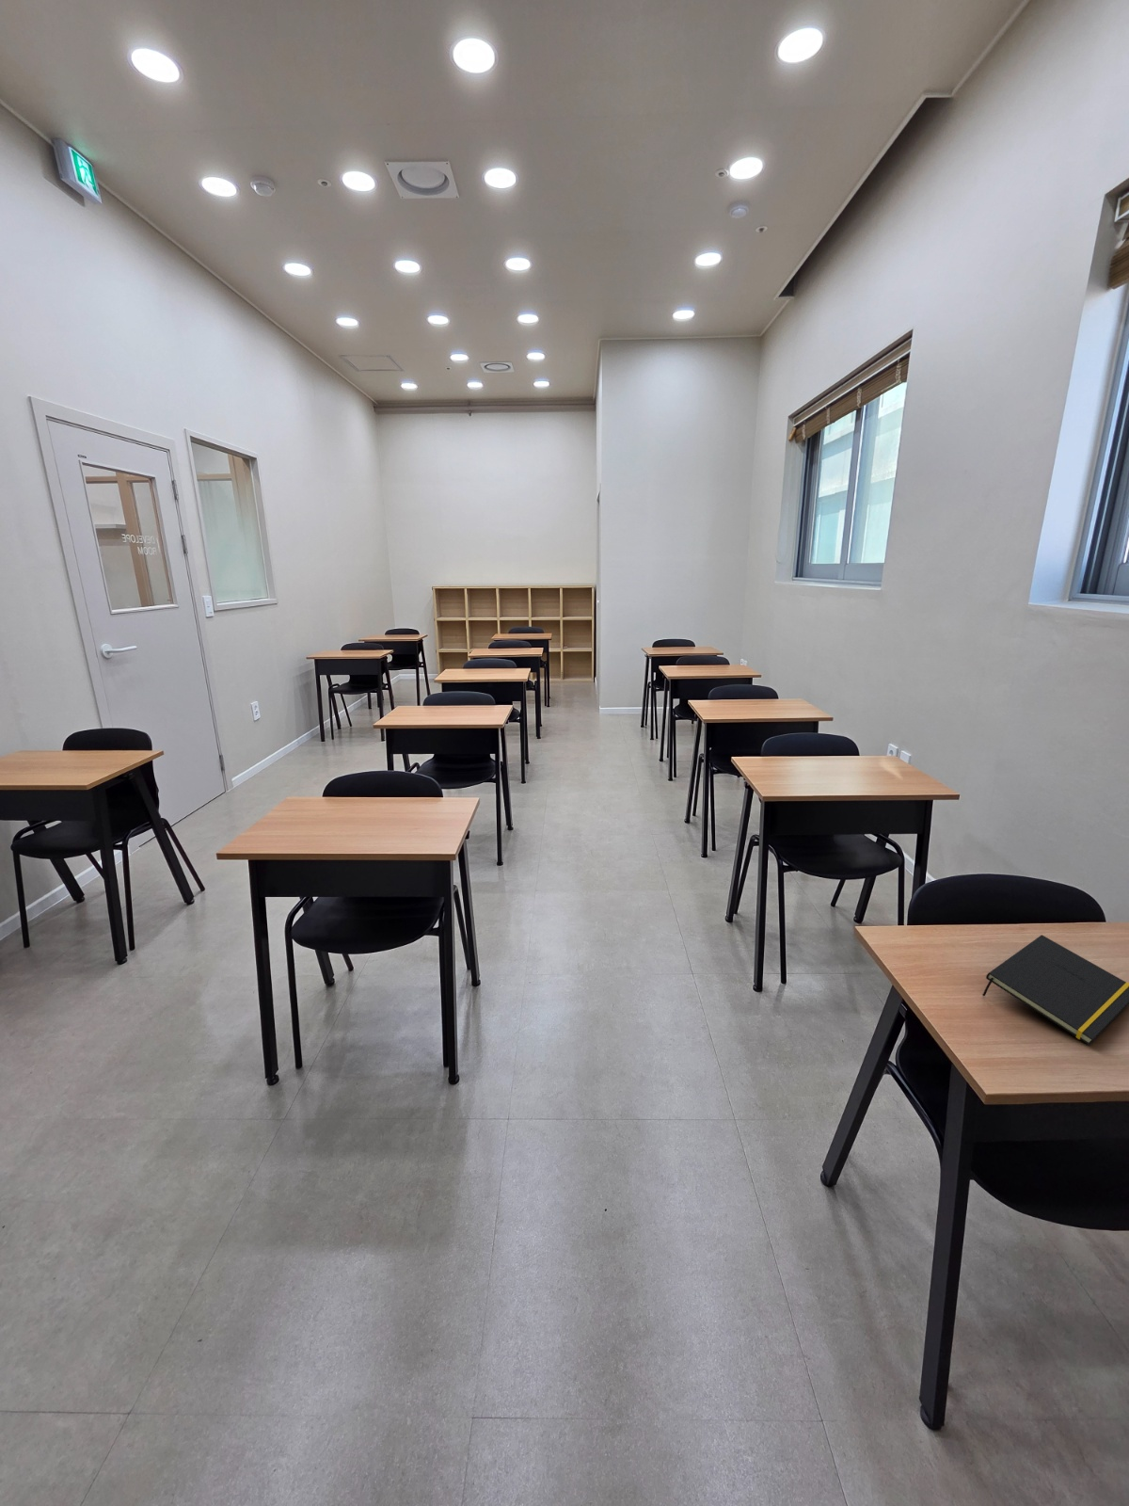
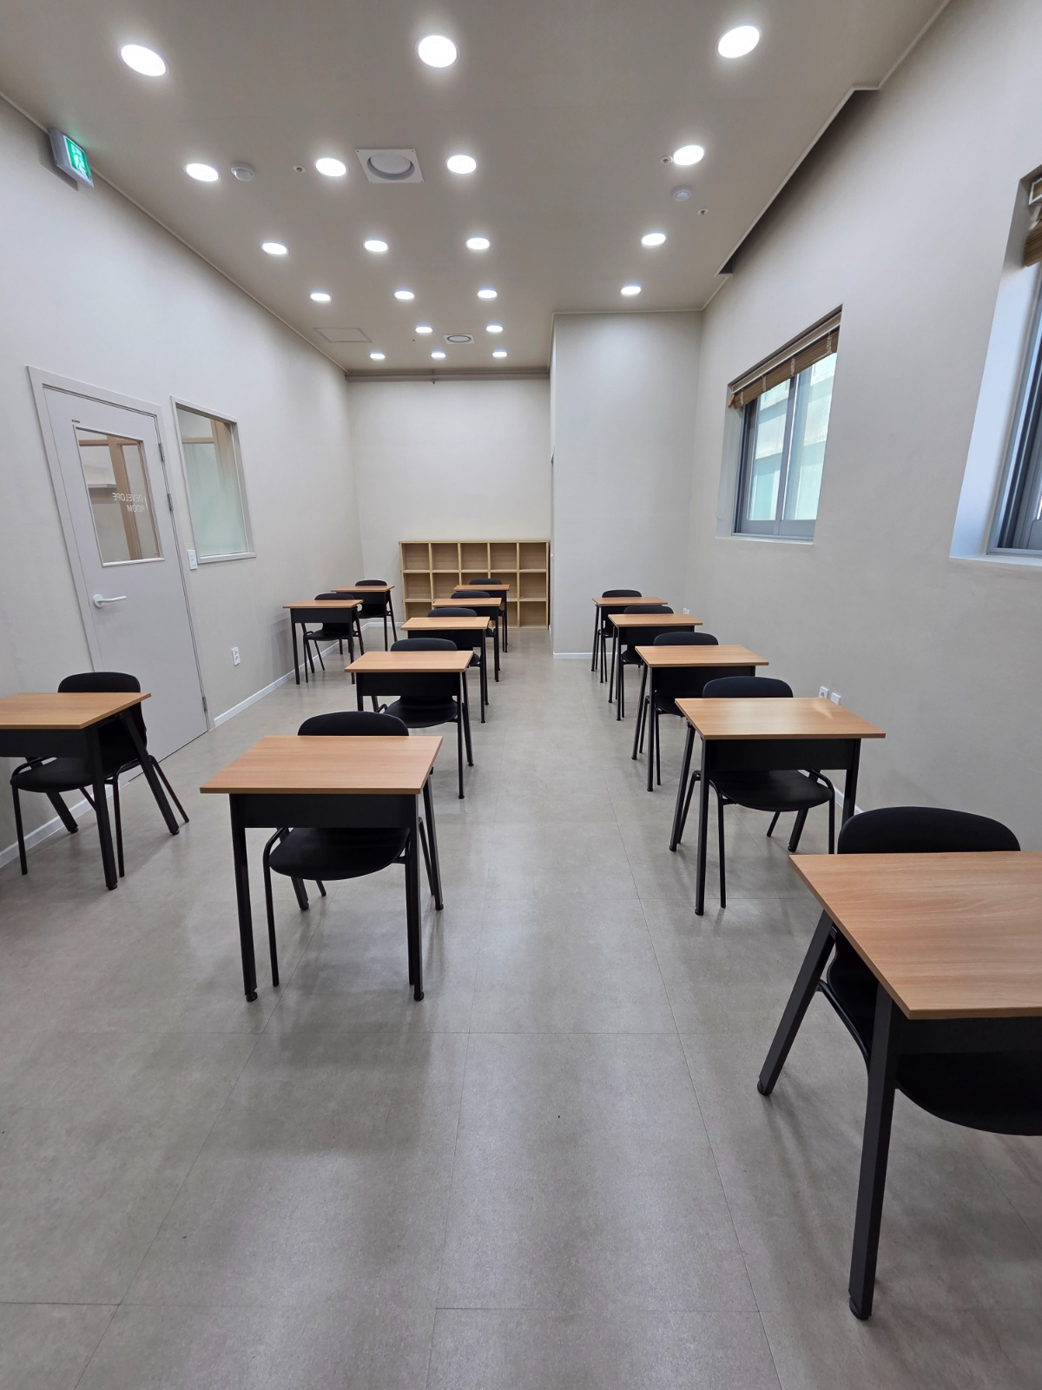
- notepad [982,933,1129,1046]
